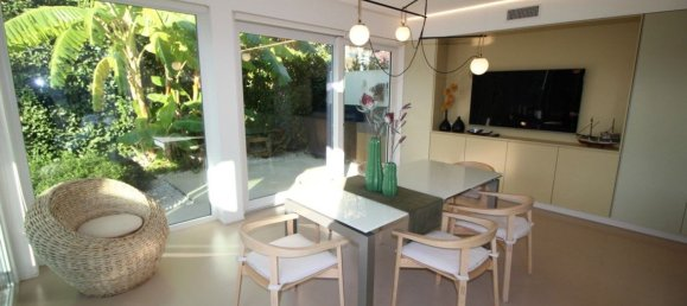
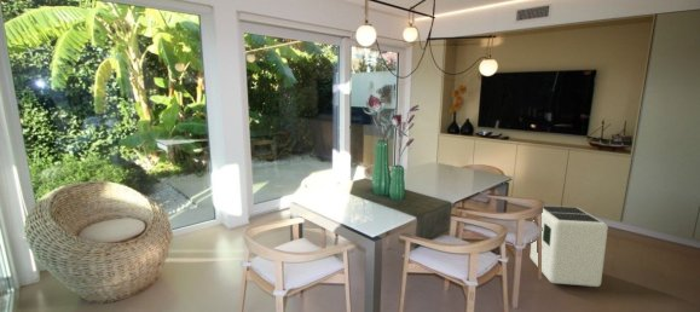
+ air purifier [528,204,609,288]
